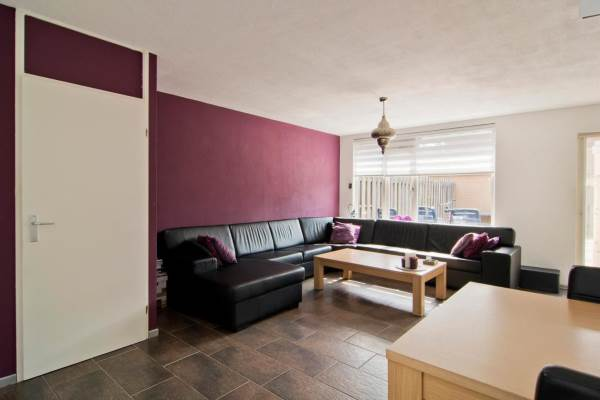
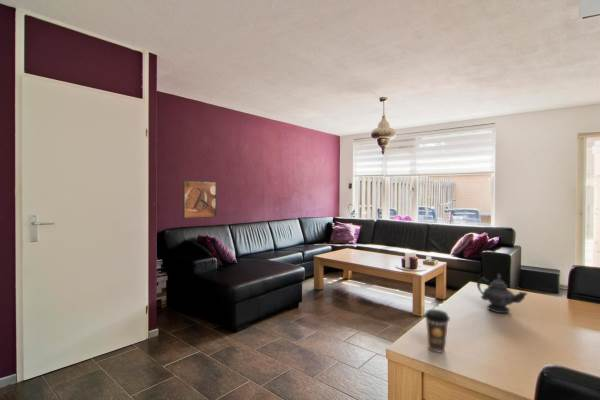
+ teapot [476,273,528,314]
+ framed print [182,179,218,220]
+ coffee cup [423,308,451,354]
